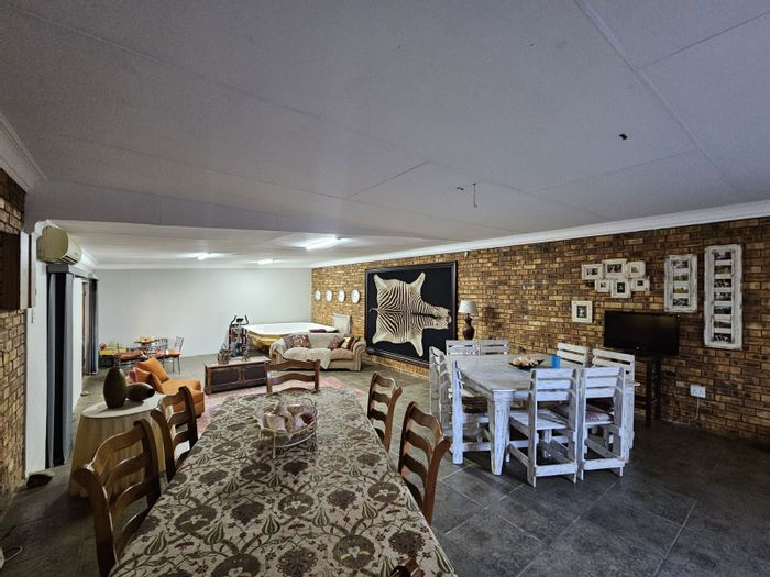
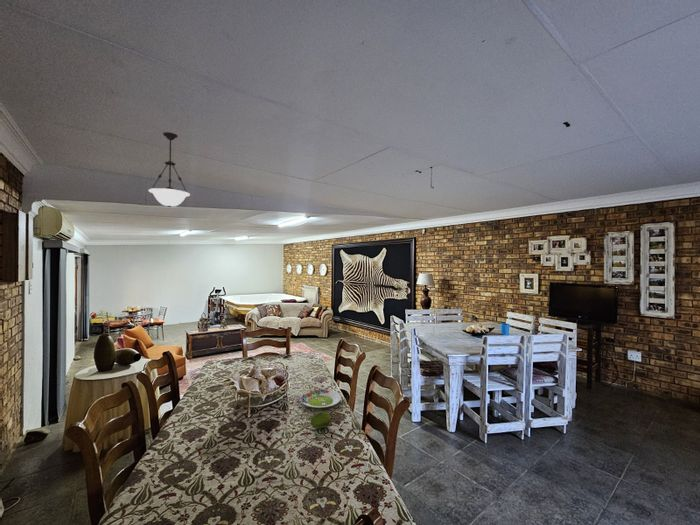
+ salad plate [298,387,342,409]
+ pendant light [147,131,191,208]
+ fruit [310,410,332,429]
